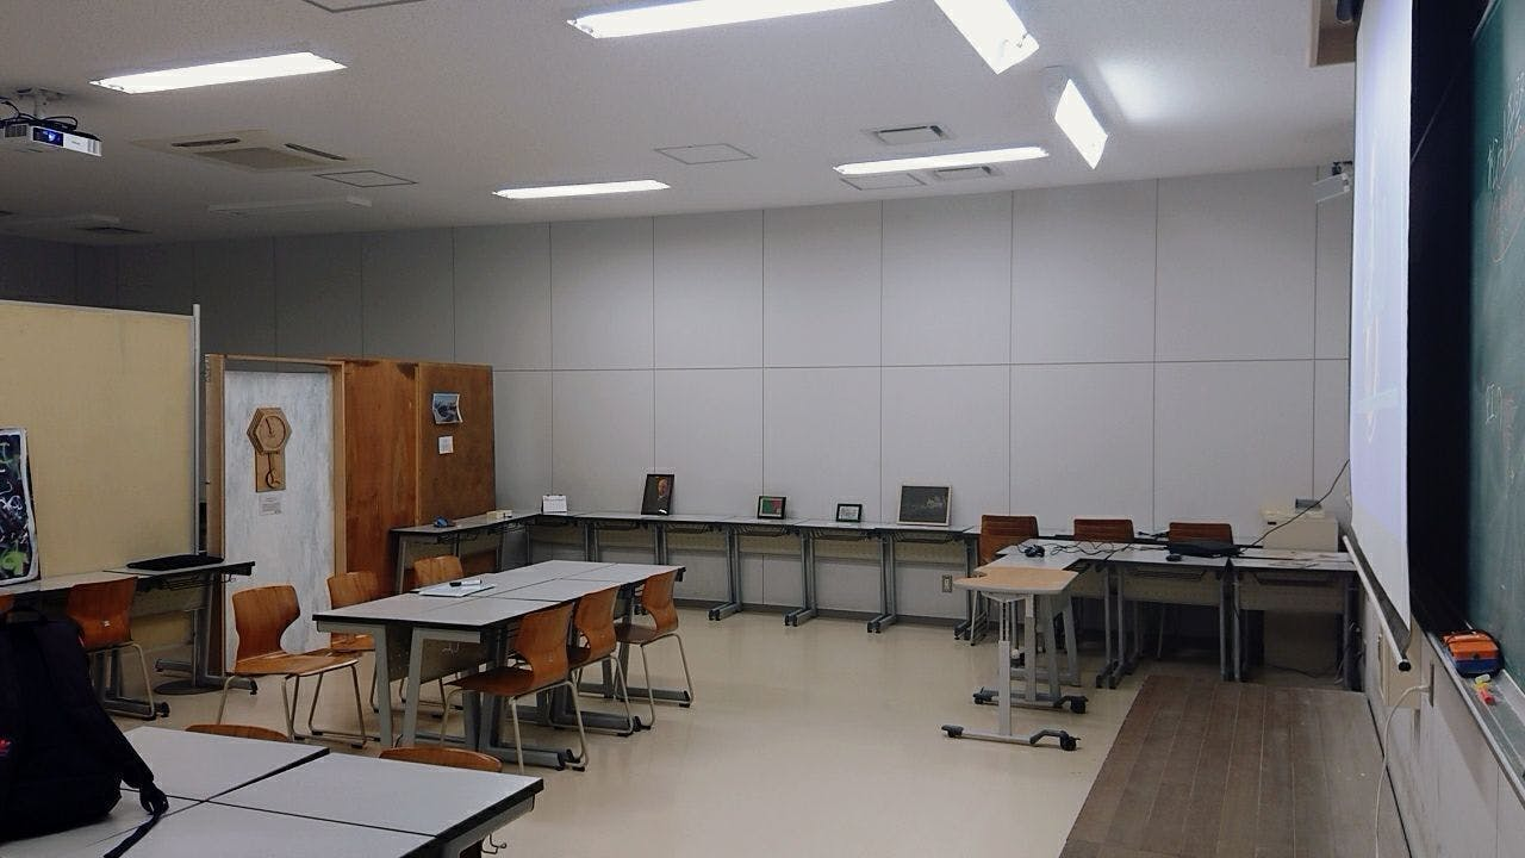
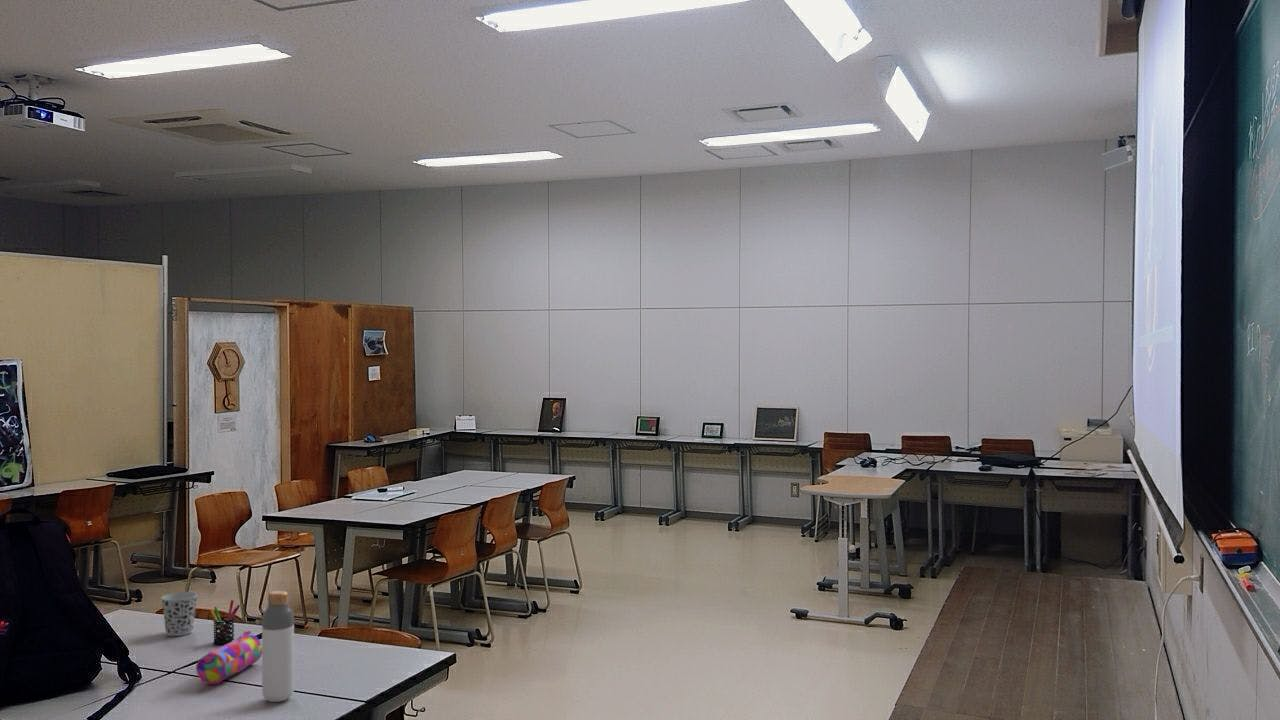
+ pen holder [209,599,241,646]
+ pencil case [195,630,262,685]
+ bottle [261,589,295,703]
+ cup [160,591,198,637]
